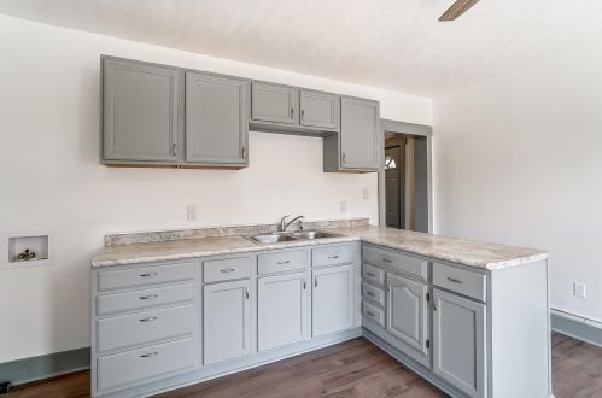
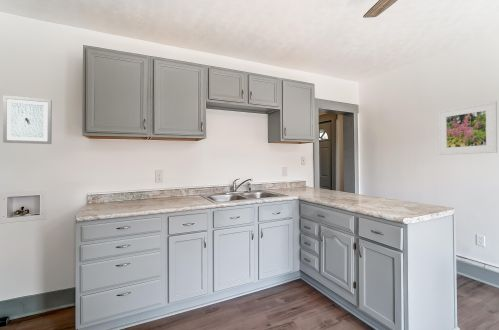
+ wall art [2,95,53,145]
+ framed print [437,100,498,156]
